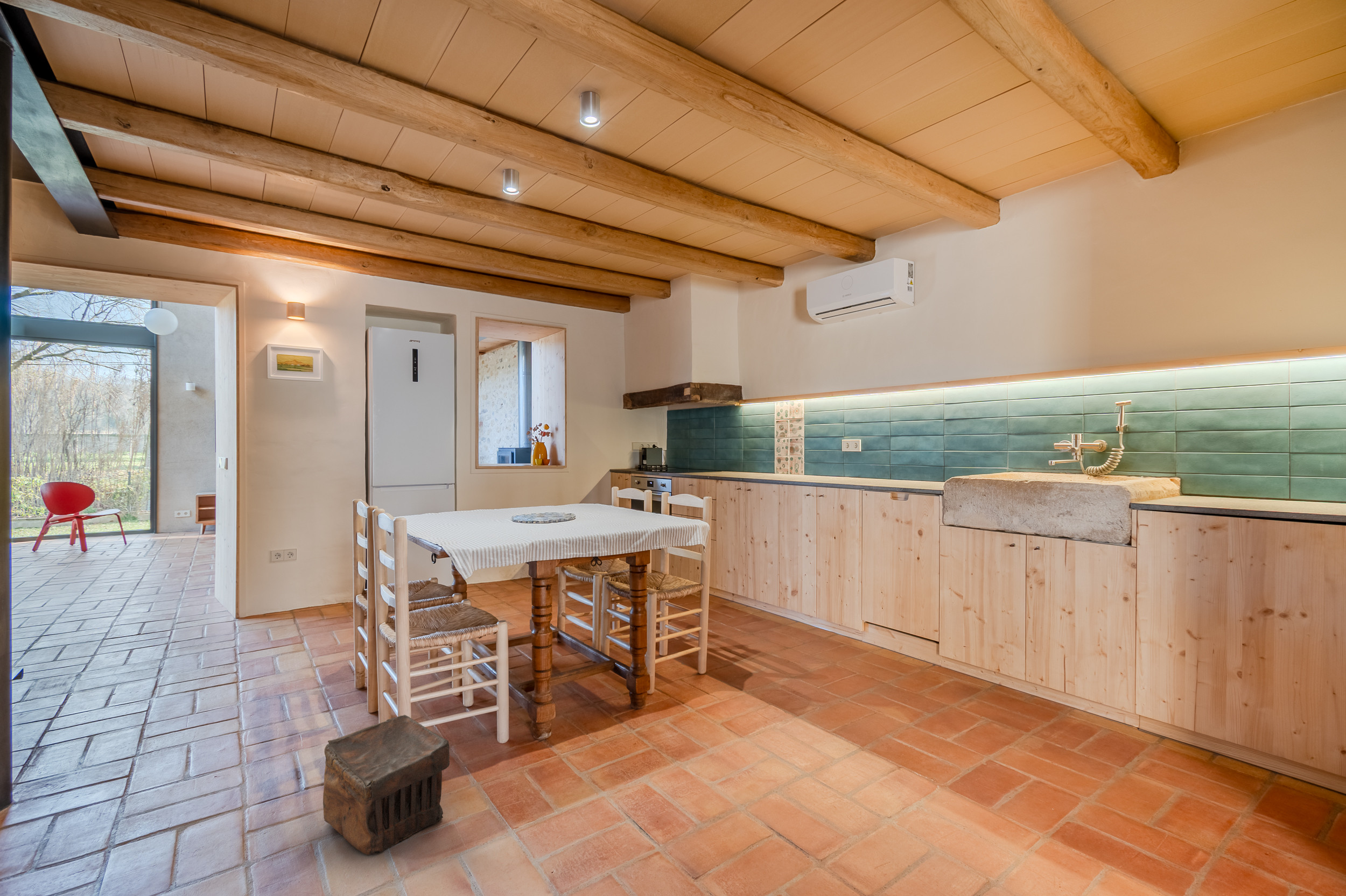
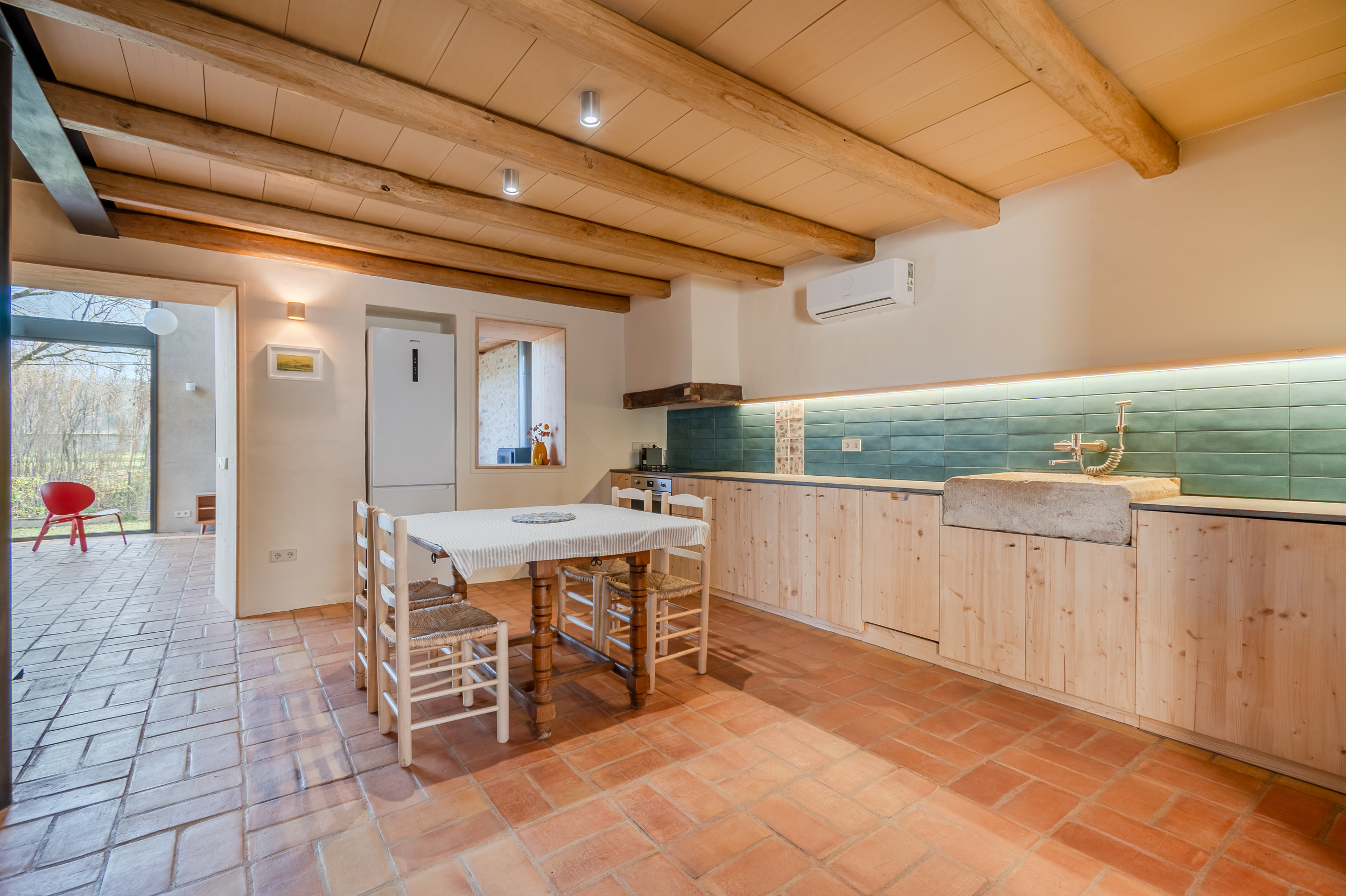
- pouch [323,714,450,856]
